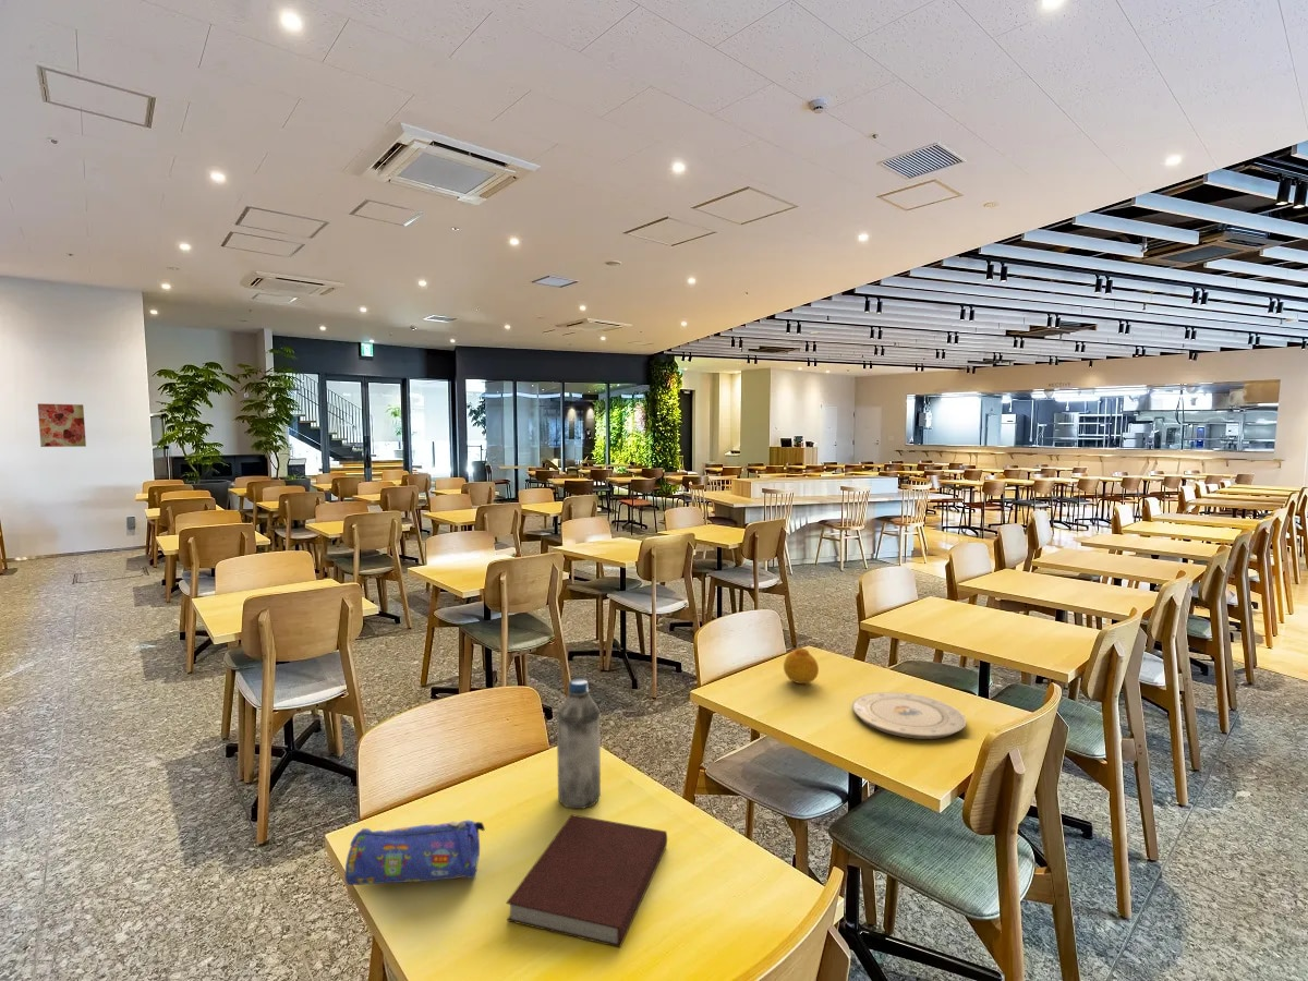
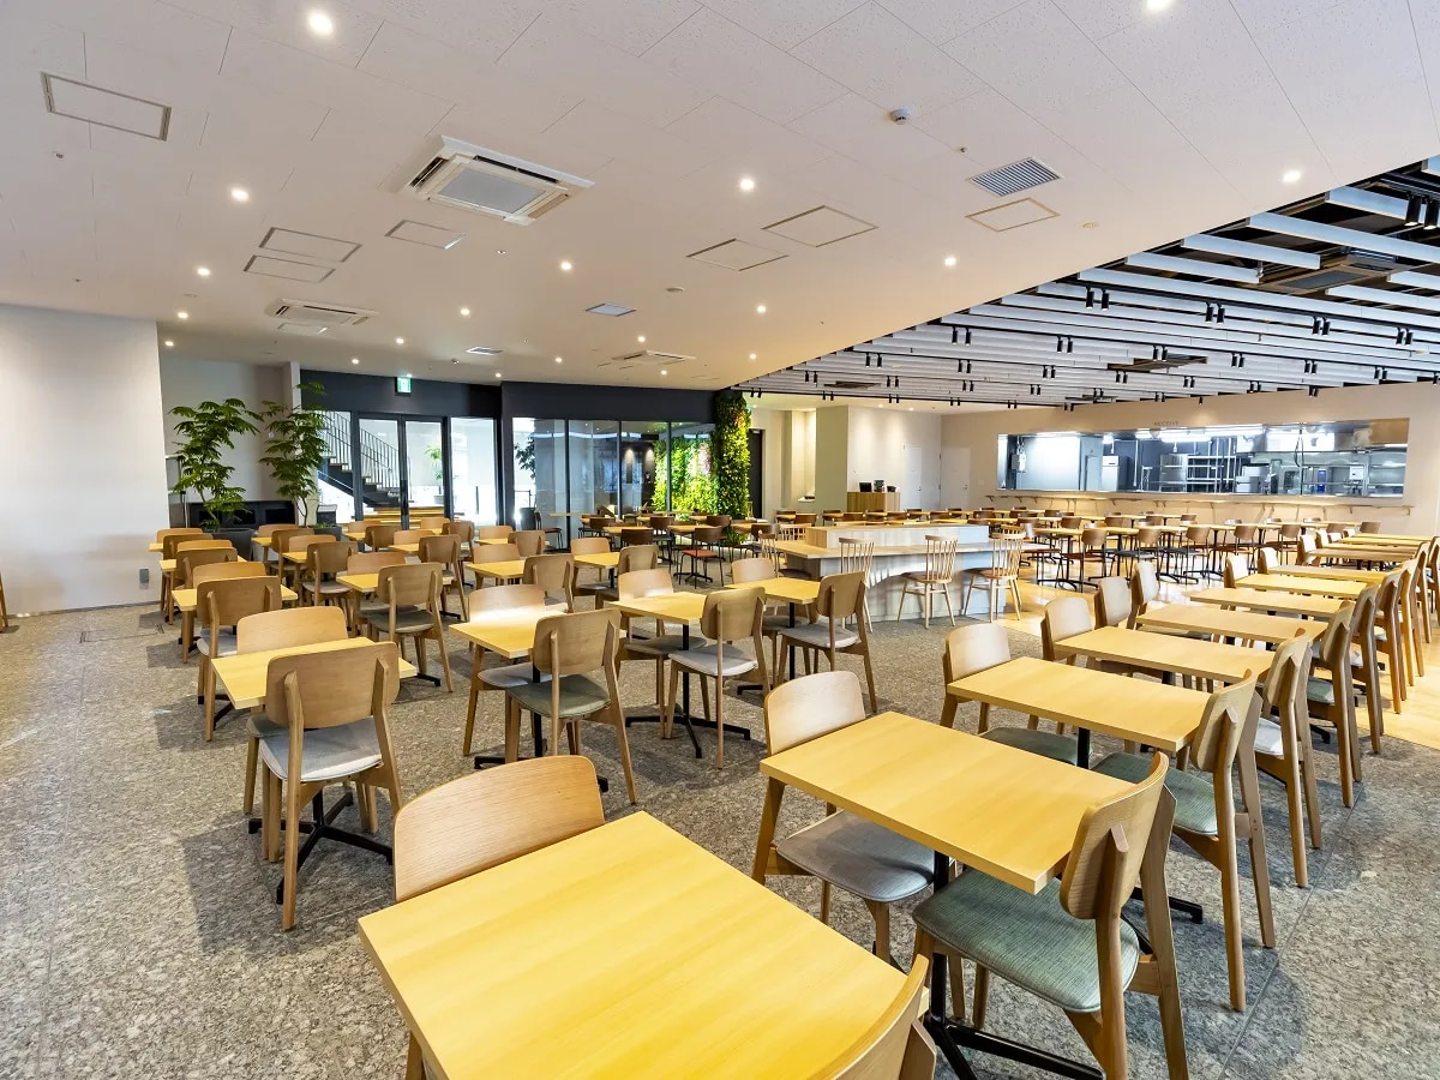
- notebook [505,813,668,948]
- fruit [783,646,820,685]
- pencil case [344,820,486,886]
- wall art [37,402,87,448]
- plate [851,691,967,740]
- water bottle [556,678,602,810]
